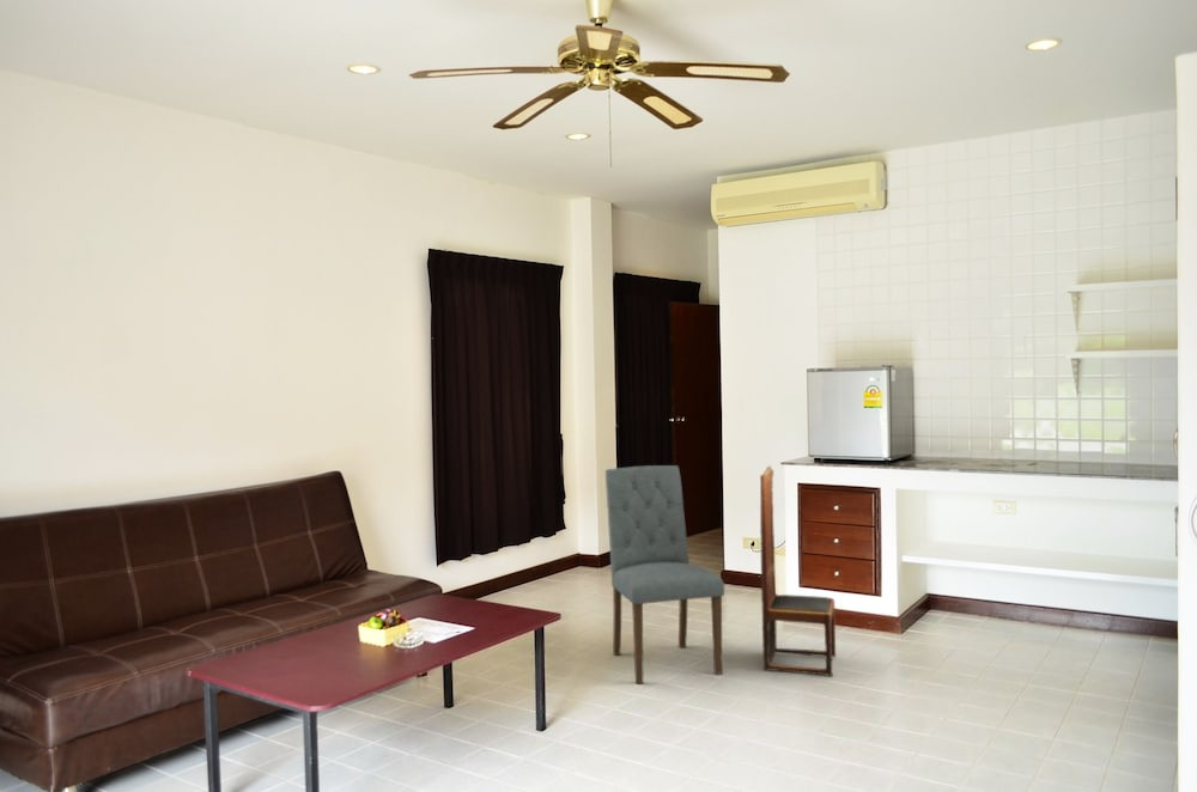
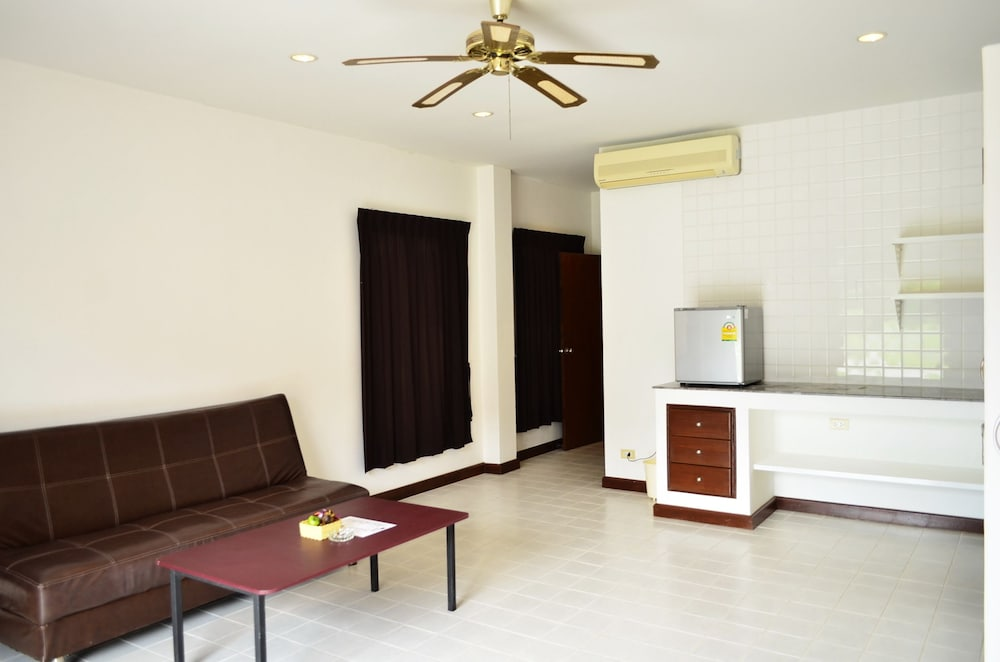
- dining chair [604,464,725,686]
- dining chair [759,465,838,677]
